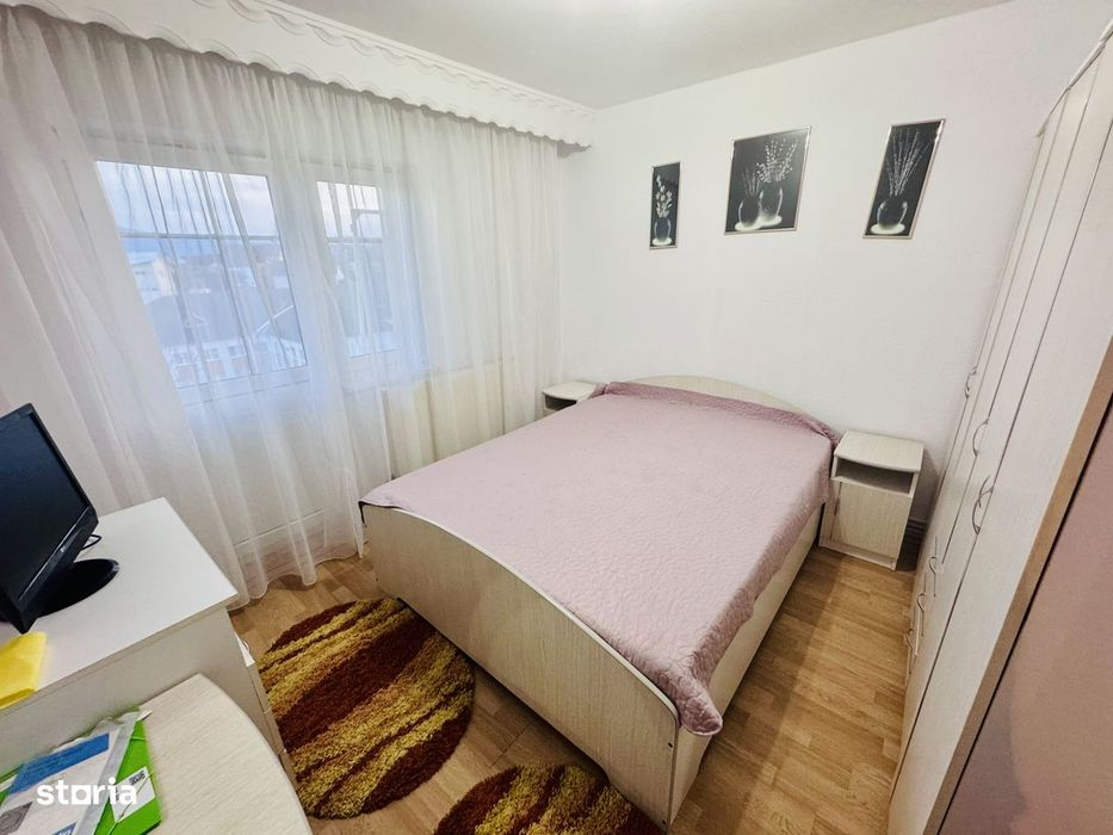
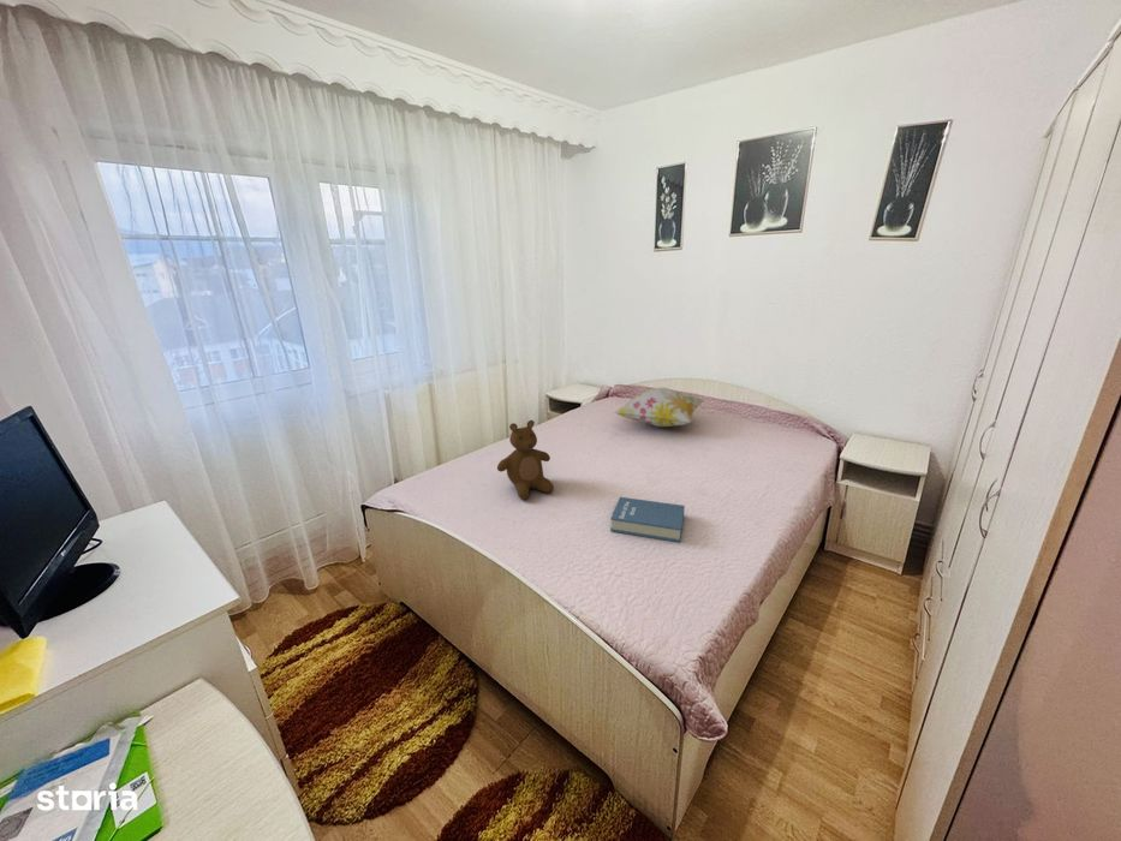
+ decorative pillow [612,387,706,428]
+ teddy bear [496,419,554,501]
+ book [609,496,686,543]
